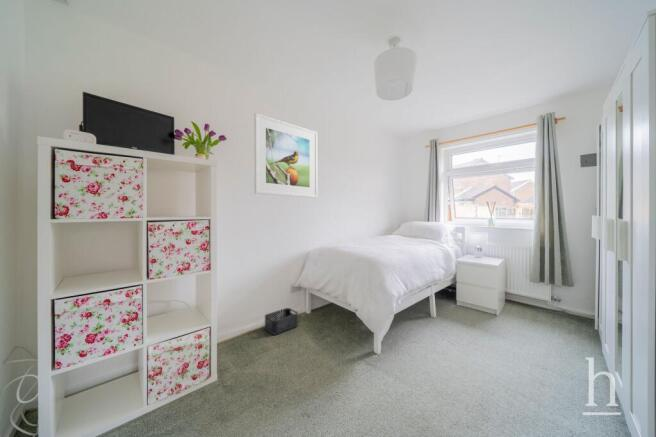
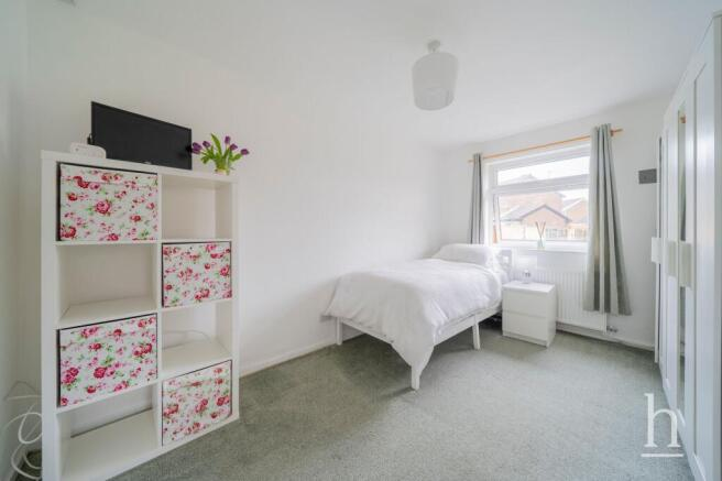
- storage bin [264,307,299,336]
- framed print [253,112,318,199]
